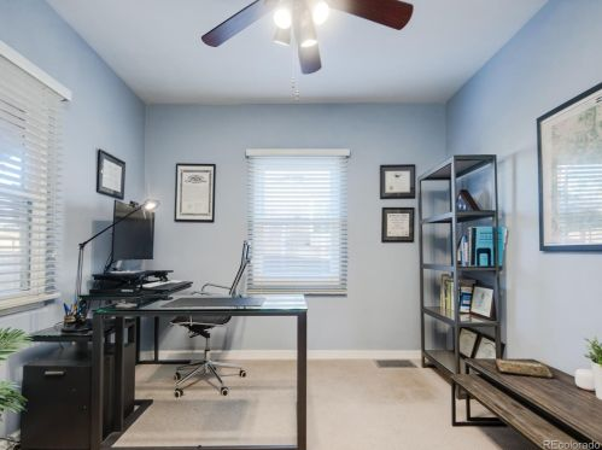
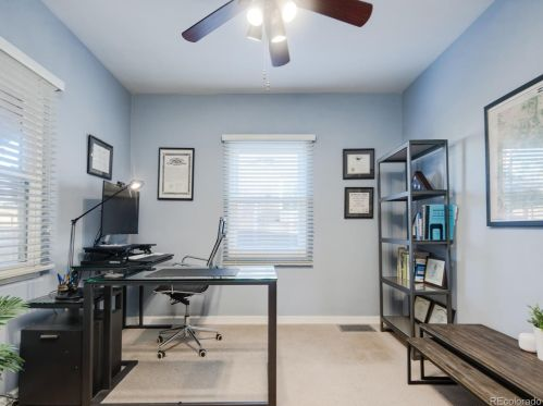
- book [492,357,555,380]
